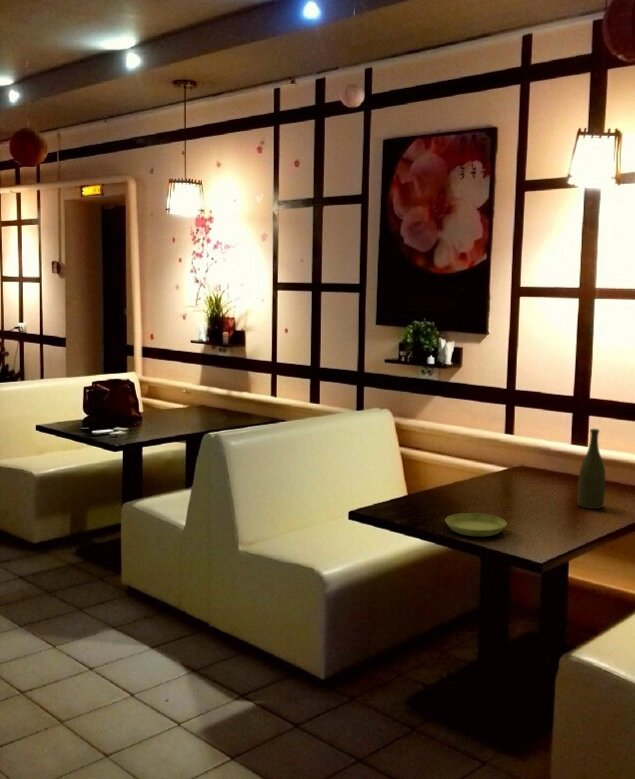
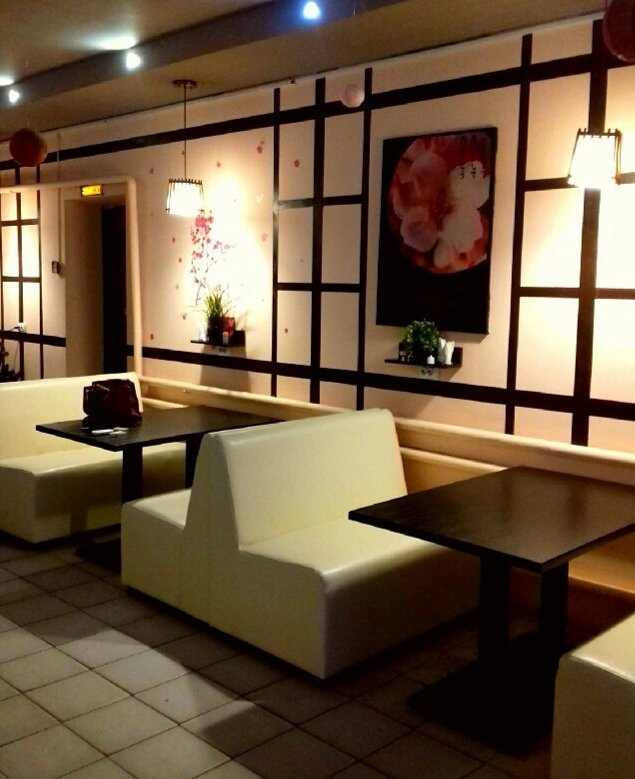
- bottle [577,428,607,510]
- saucer [444,512,508,537]
